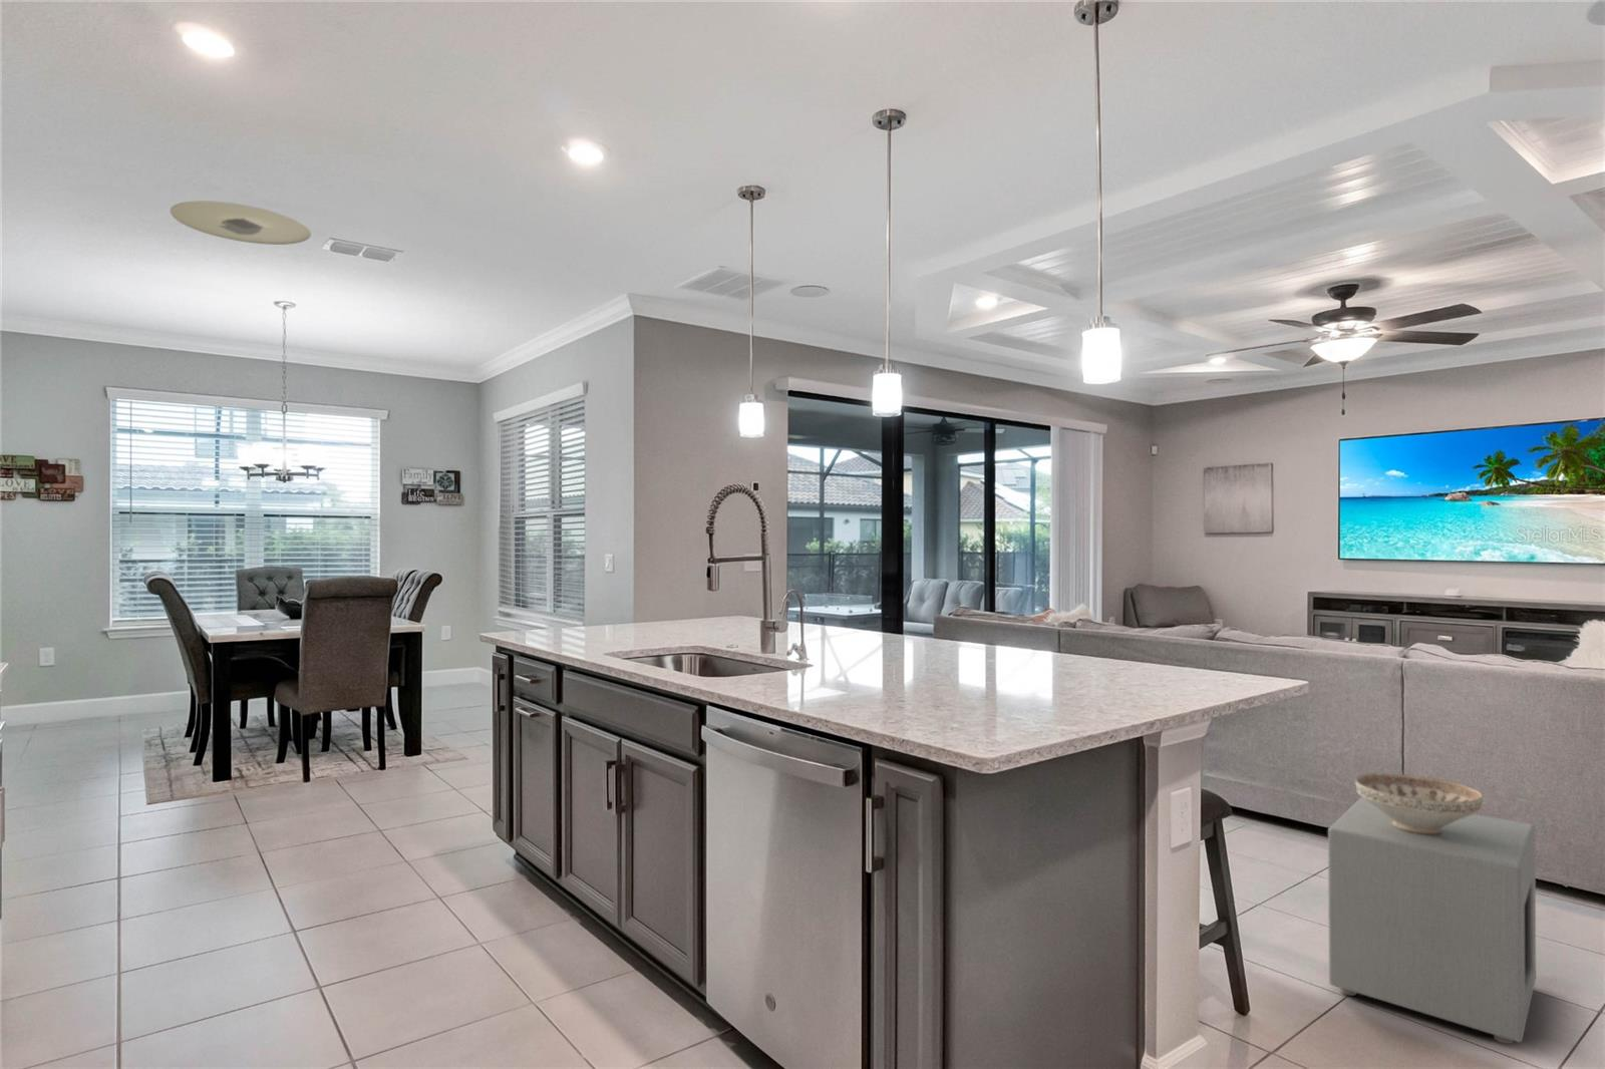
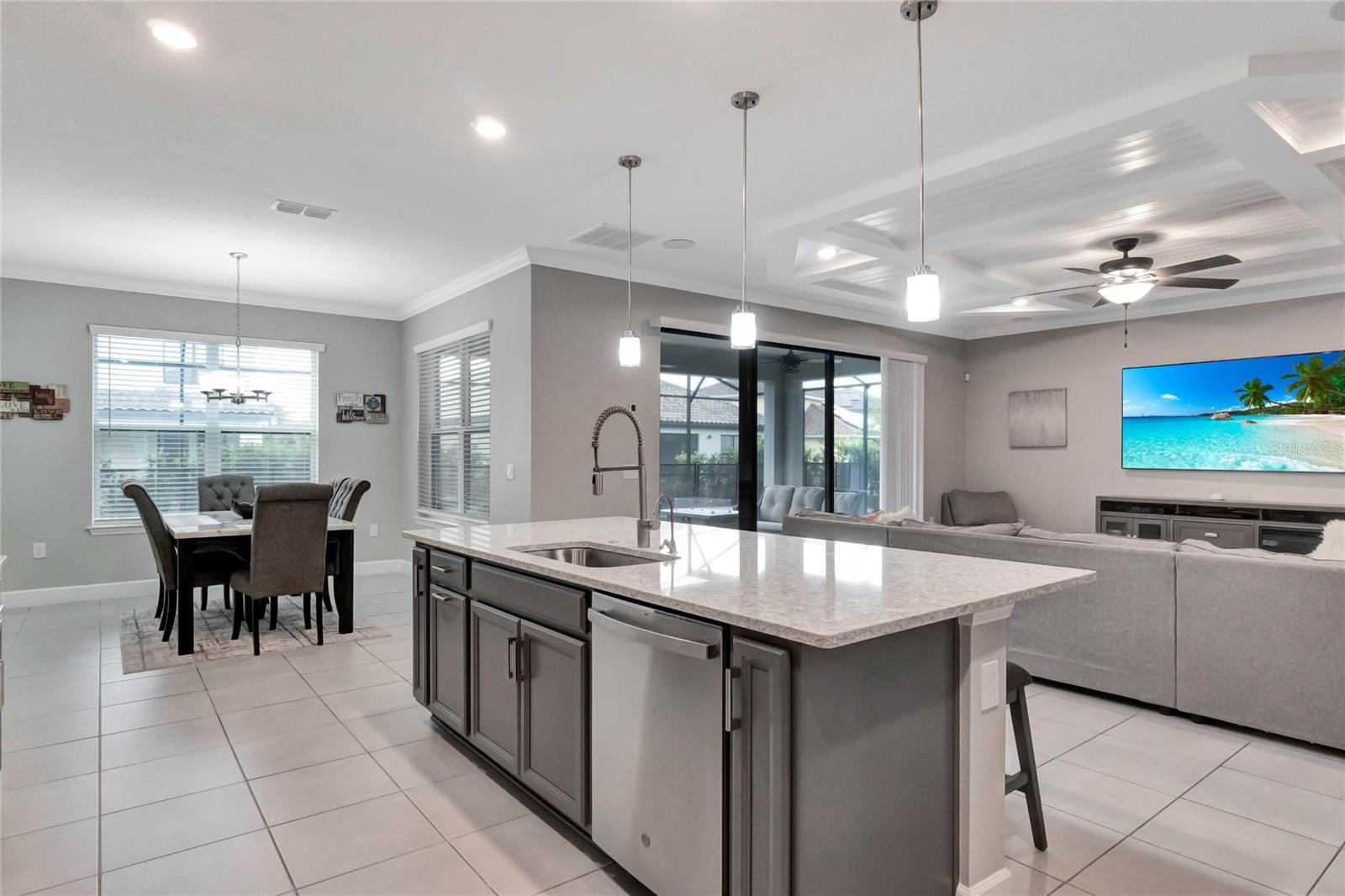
- decorative bowl [1354,772,1483,834]
- recessed light [169,199,311,246]
- ottoman [1327,796,1537,1045]
